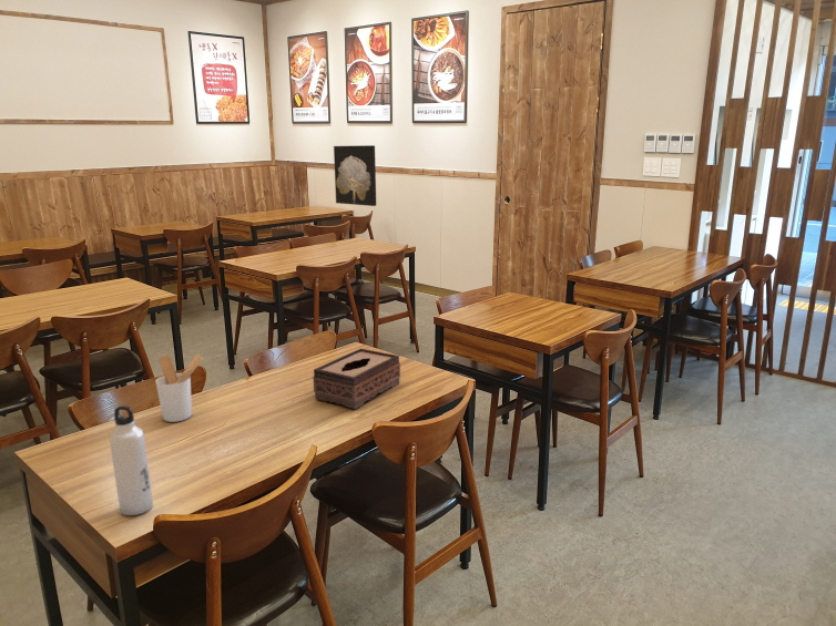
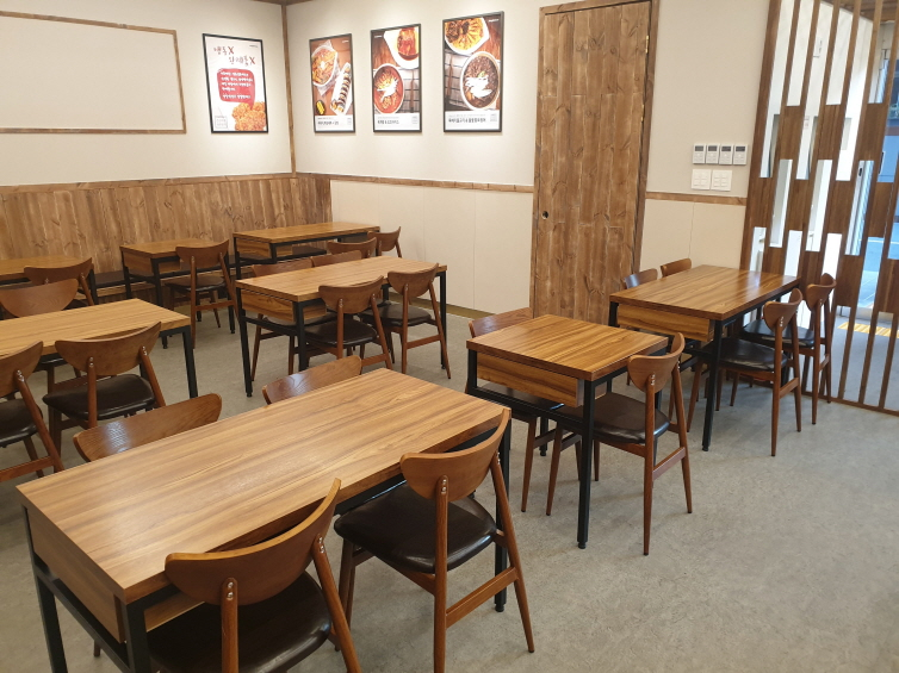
- water bottle [109,404,154,516]
- utensil holder [154,352,204,423]
- wall art [333,144,377,207]
- tissue box [312,348,401,410]
